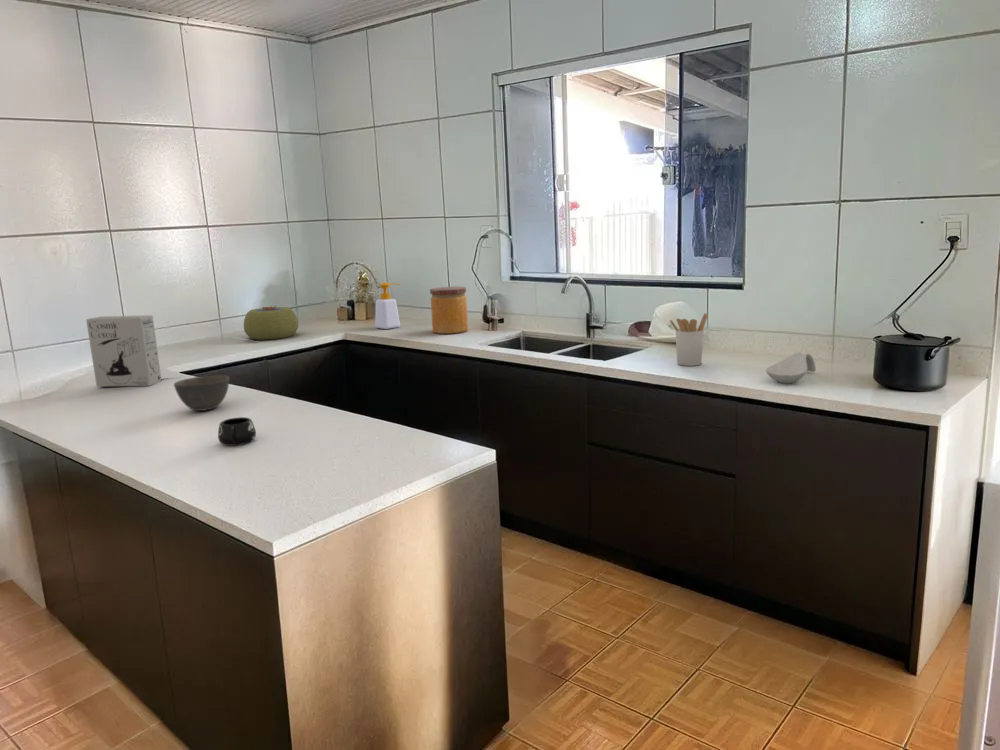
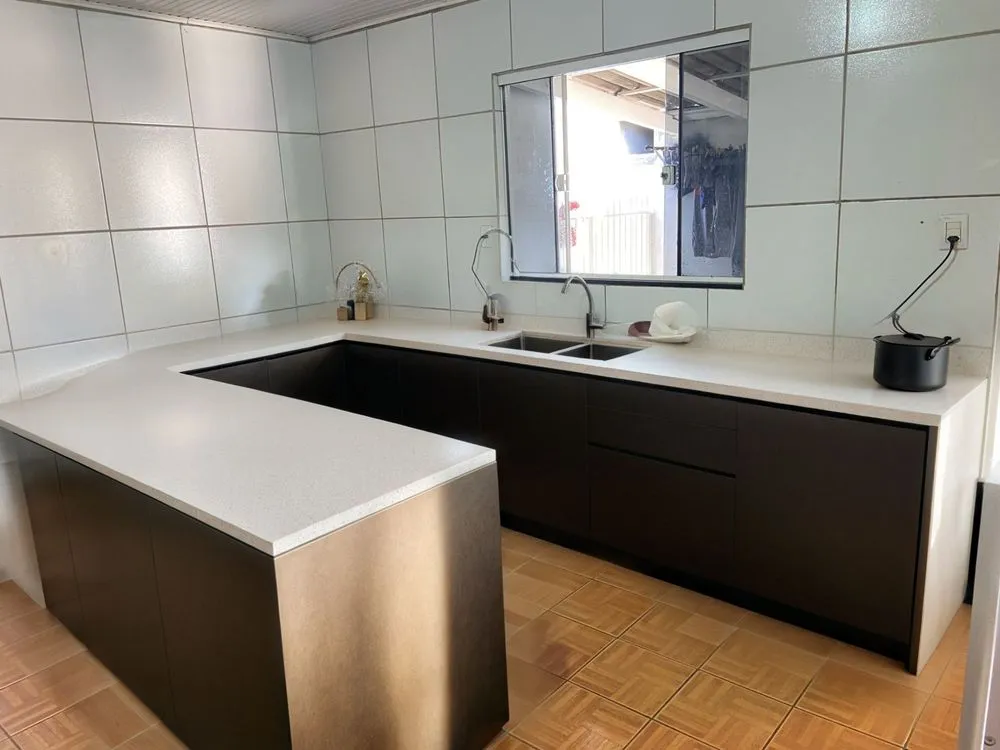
- mug [217,416,257,447]
- jar [429,286,469,335]
- soap bottle [374,282,401,330]
- cereal box [85,314,163,388]
- plant pot [243,305,299,341]
- spoon rest [765,352,817,384]
- utensil holder [669,312,708,367]
- bowl [173,374,230,412]
